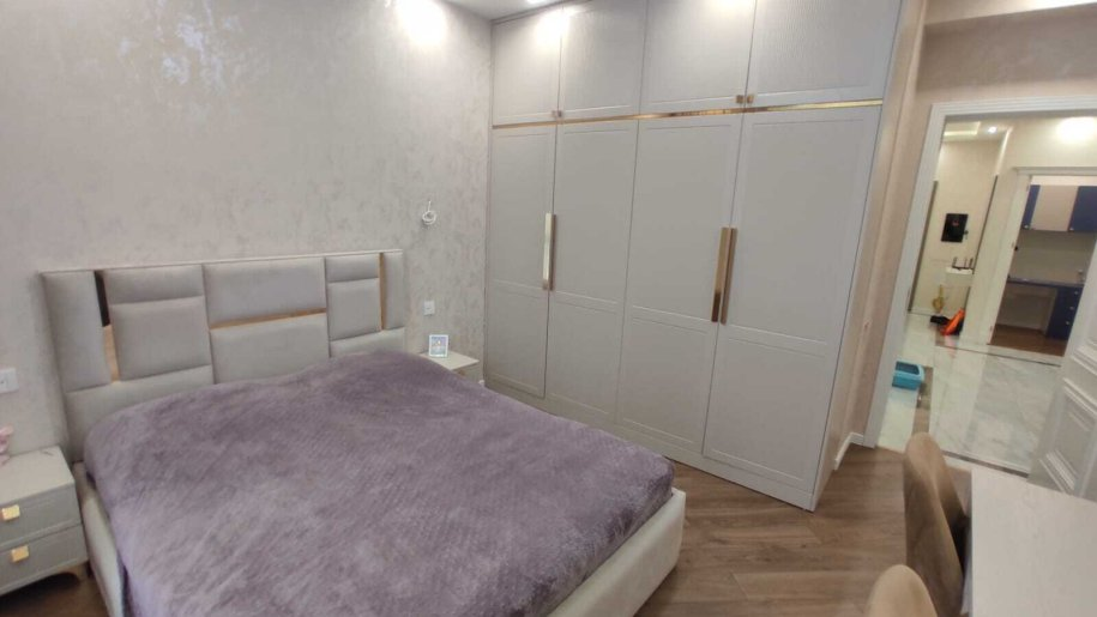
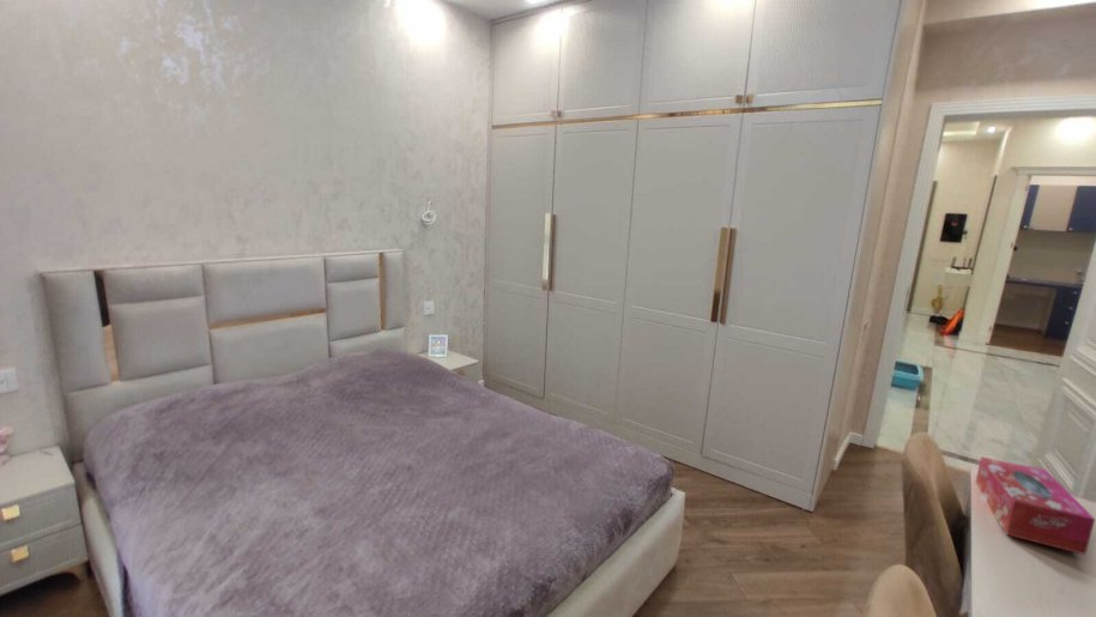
+ tissue box [975,455,1096,556]
